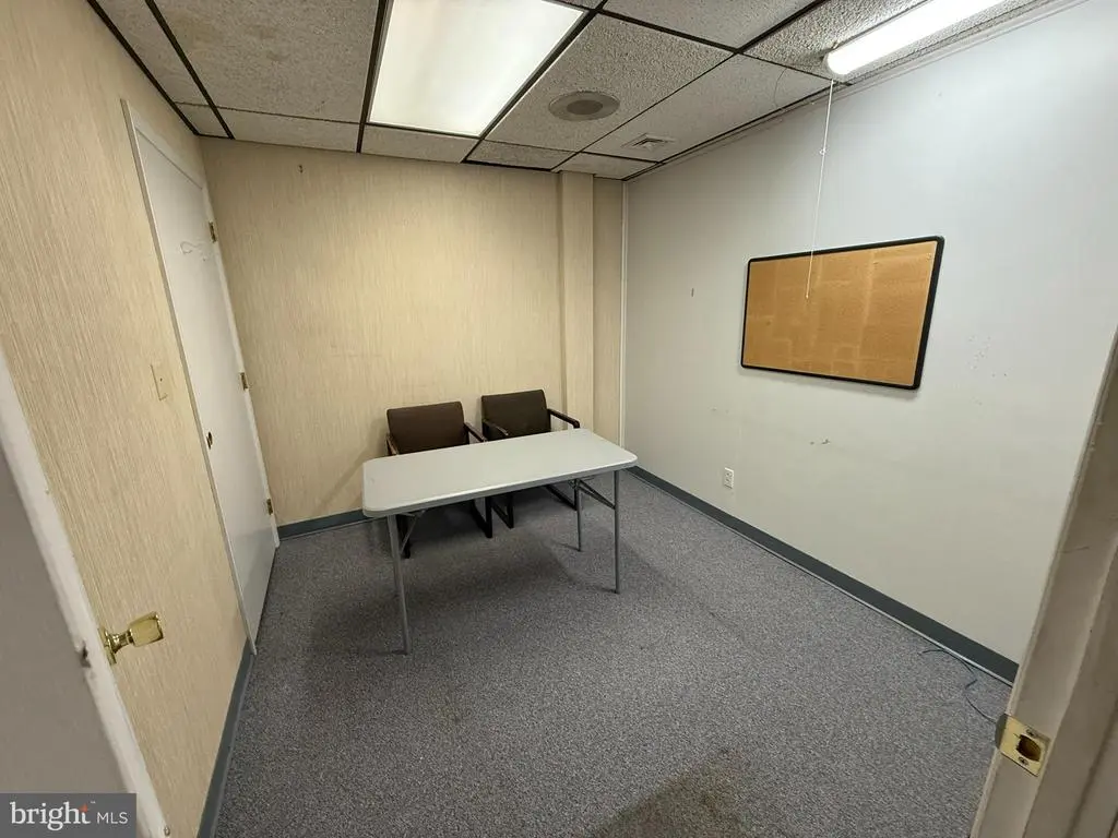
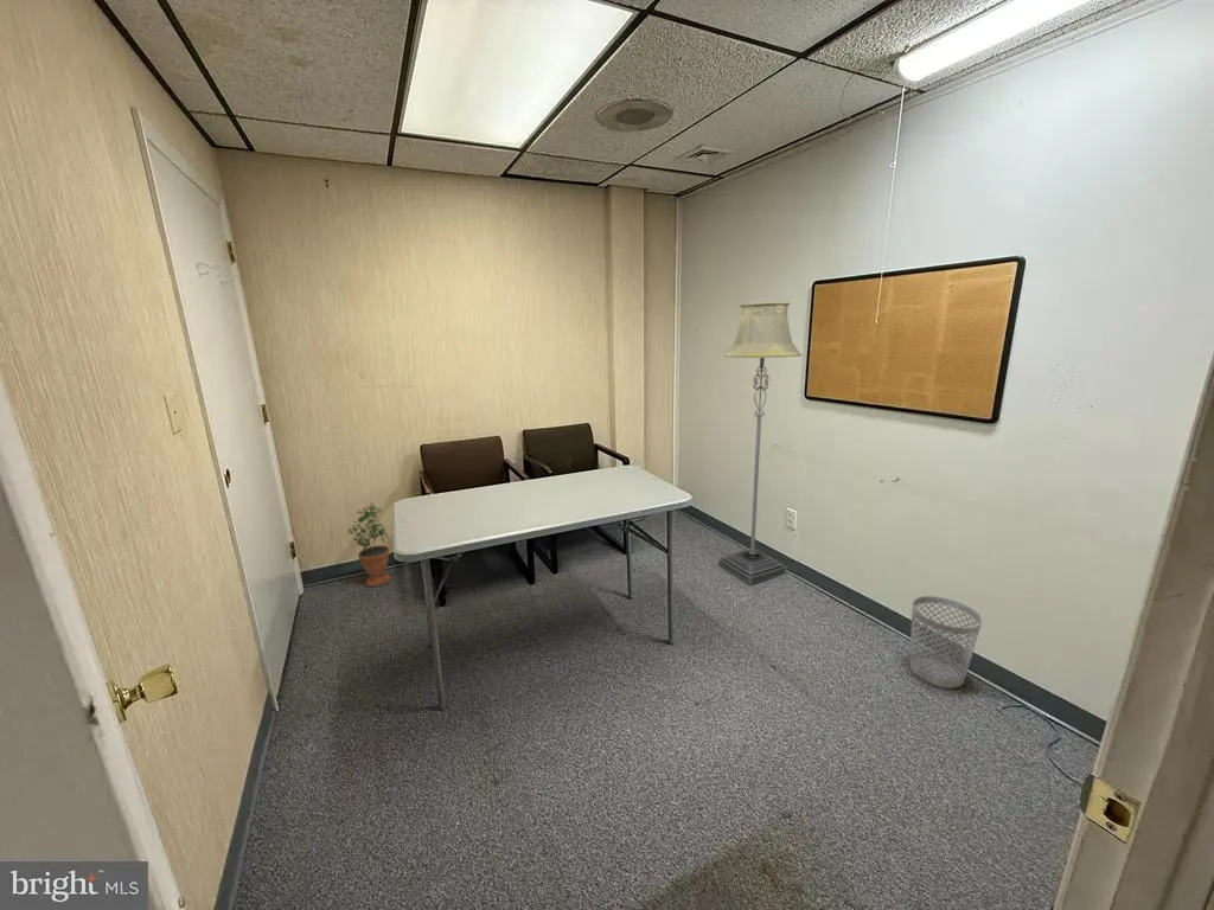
+ floor lamp [717,301,803,585]
+ potted plant [347,500,391,588]
+ wastebasket [909,595,984,690]
